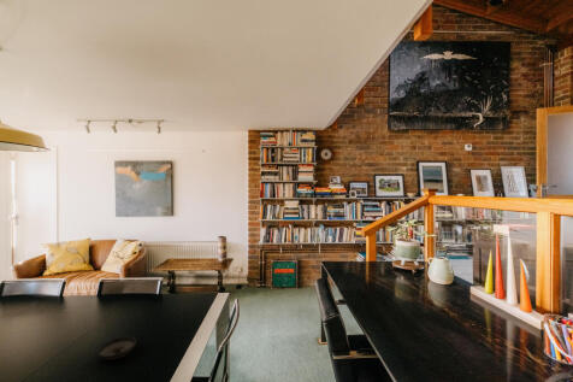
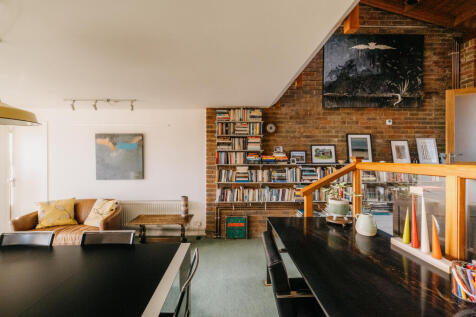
- saucer [96,336,137,360]
